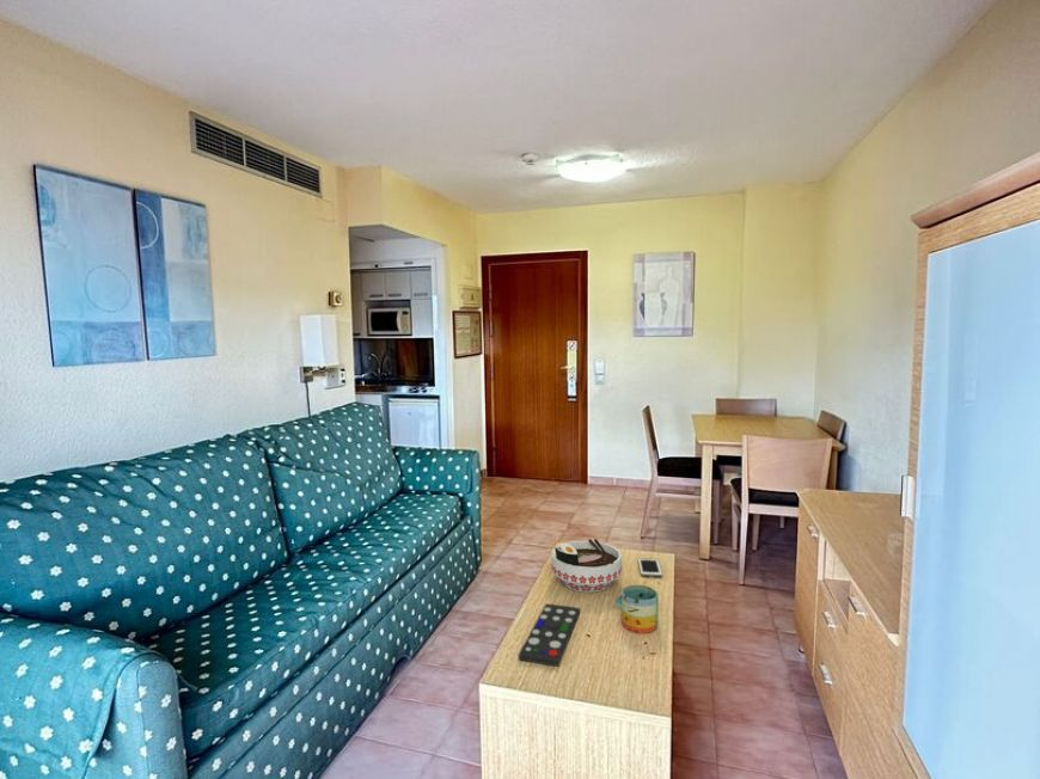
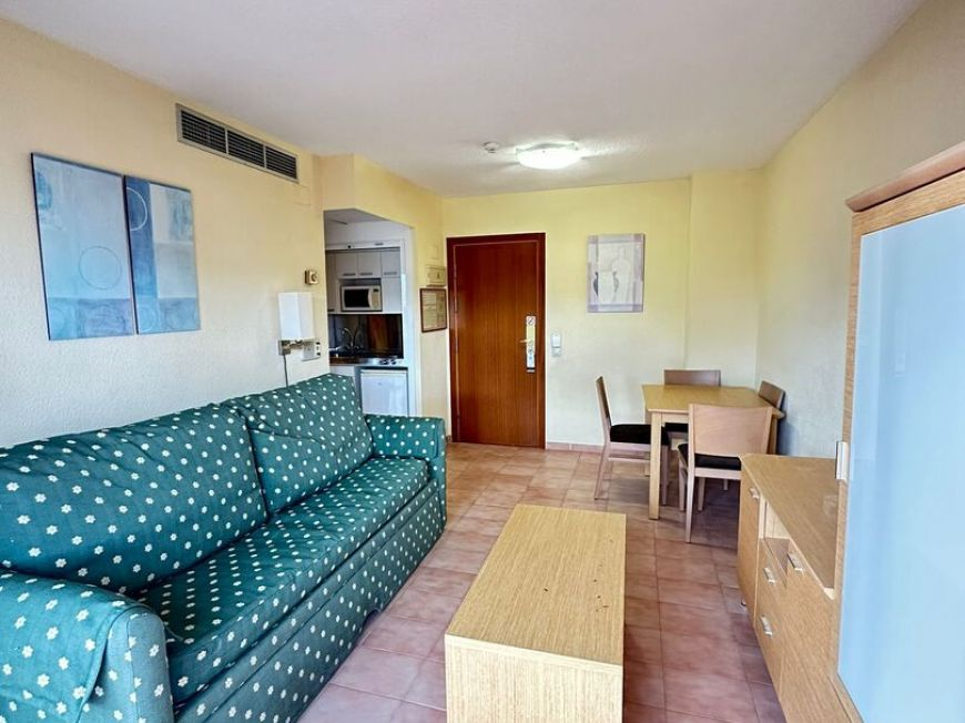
- cell phone [637,557,663,578]
- bowl [550,538,623,594]
- remote control [518,602,581,668]
- mug [616,584,660,634]
